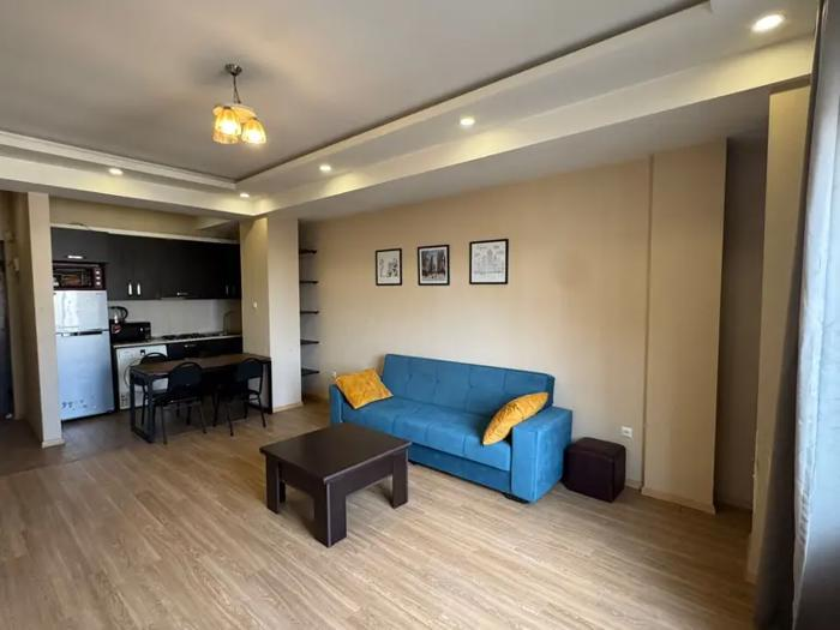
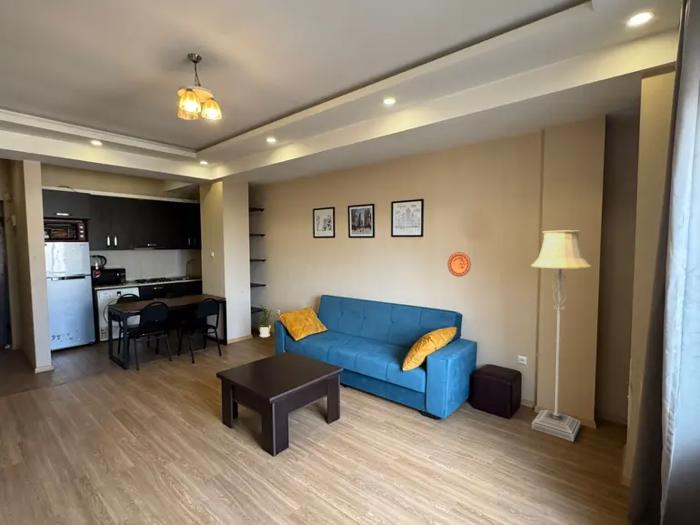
+ decorative plate [447,251,472,278]
+ house plant [253,304,275,338]
+ floor lamp [530,229,592,443]
